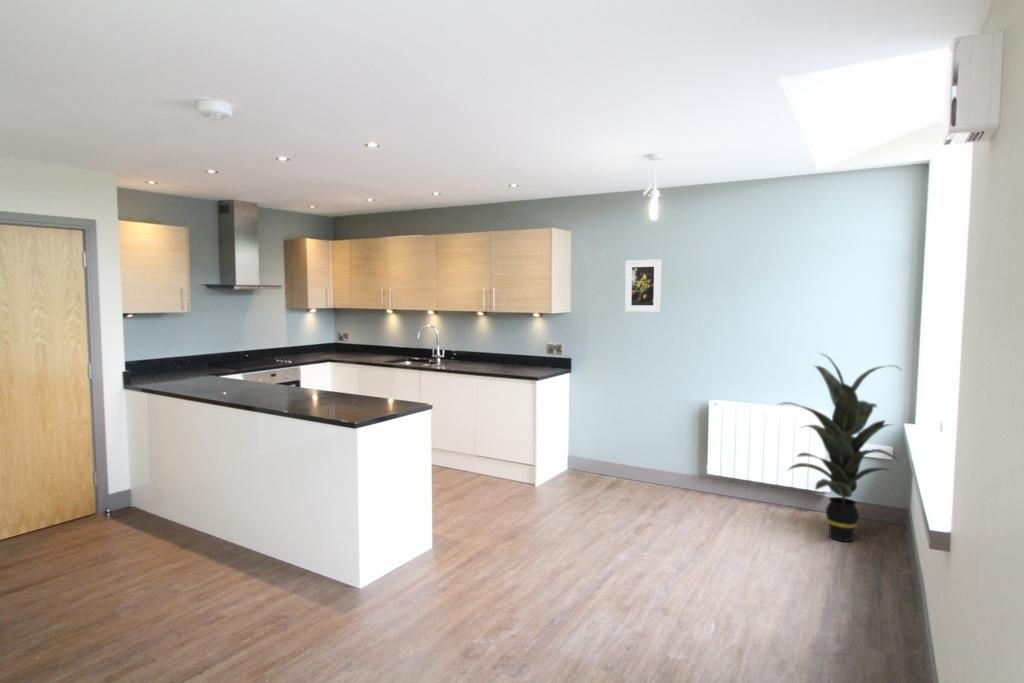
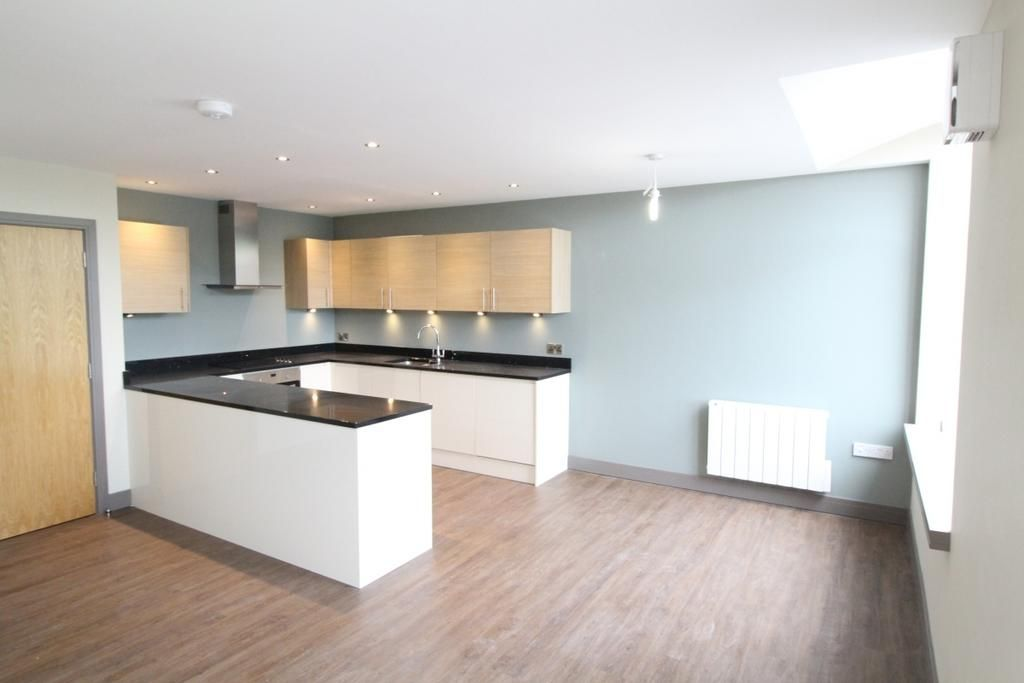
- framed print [624,258,662,313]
- indoor plant [776,352,902,543]
